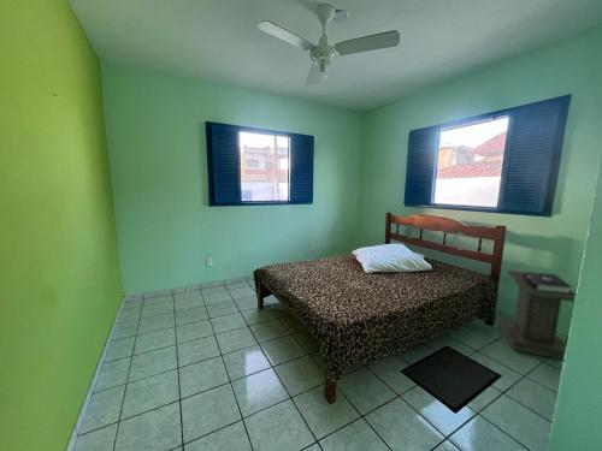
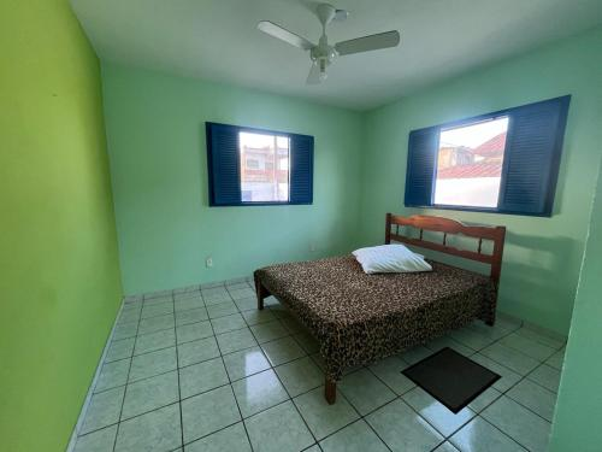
- lectern [496,269,577,361]
